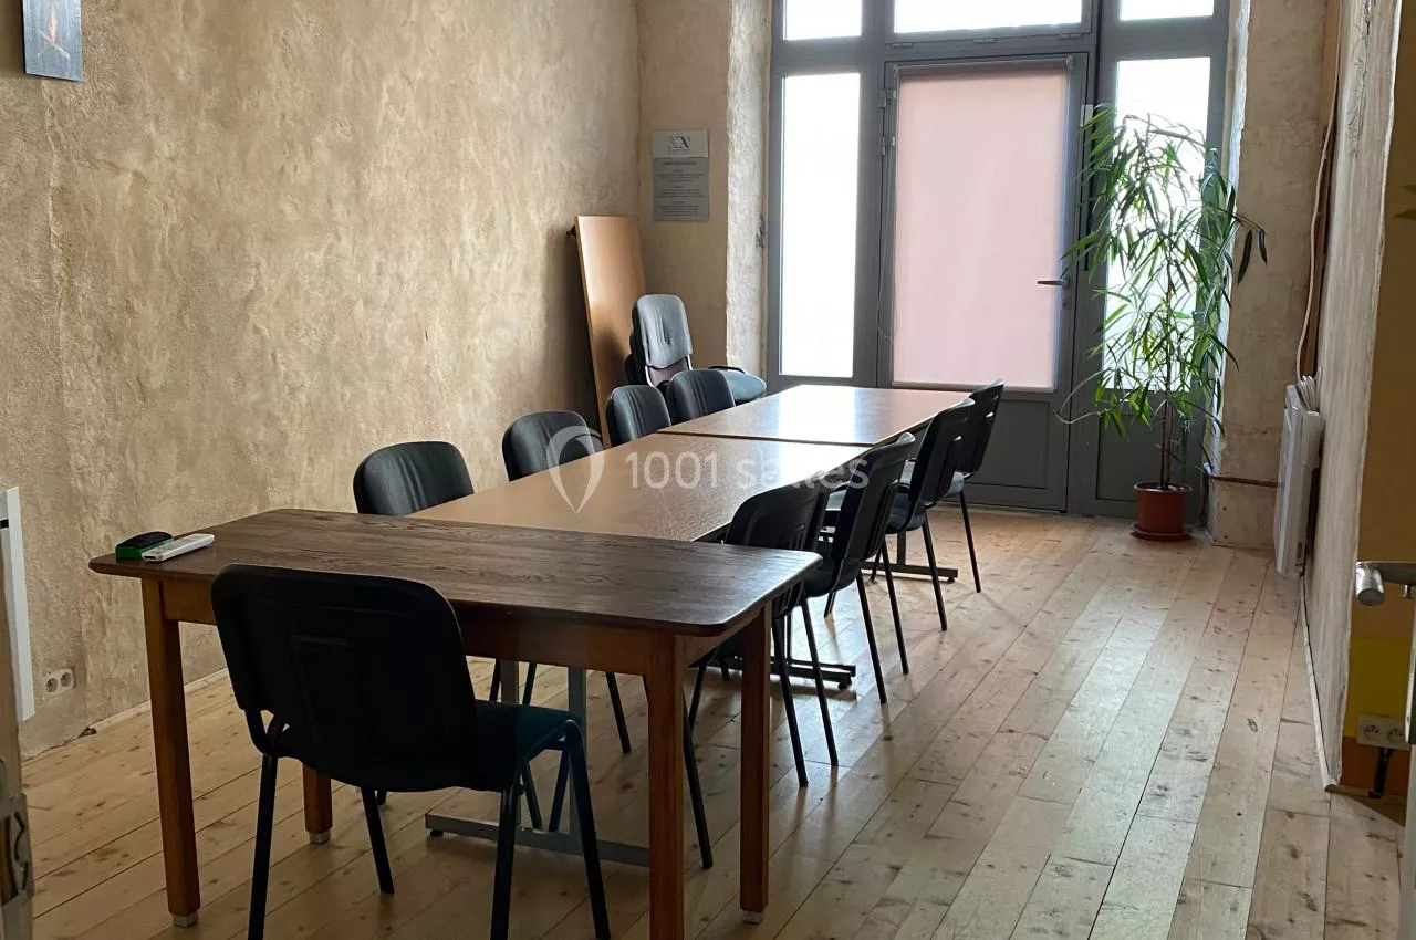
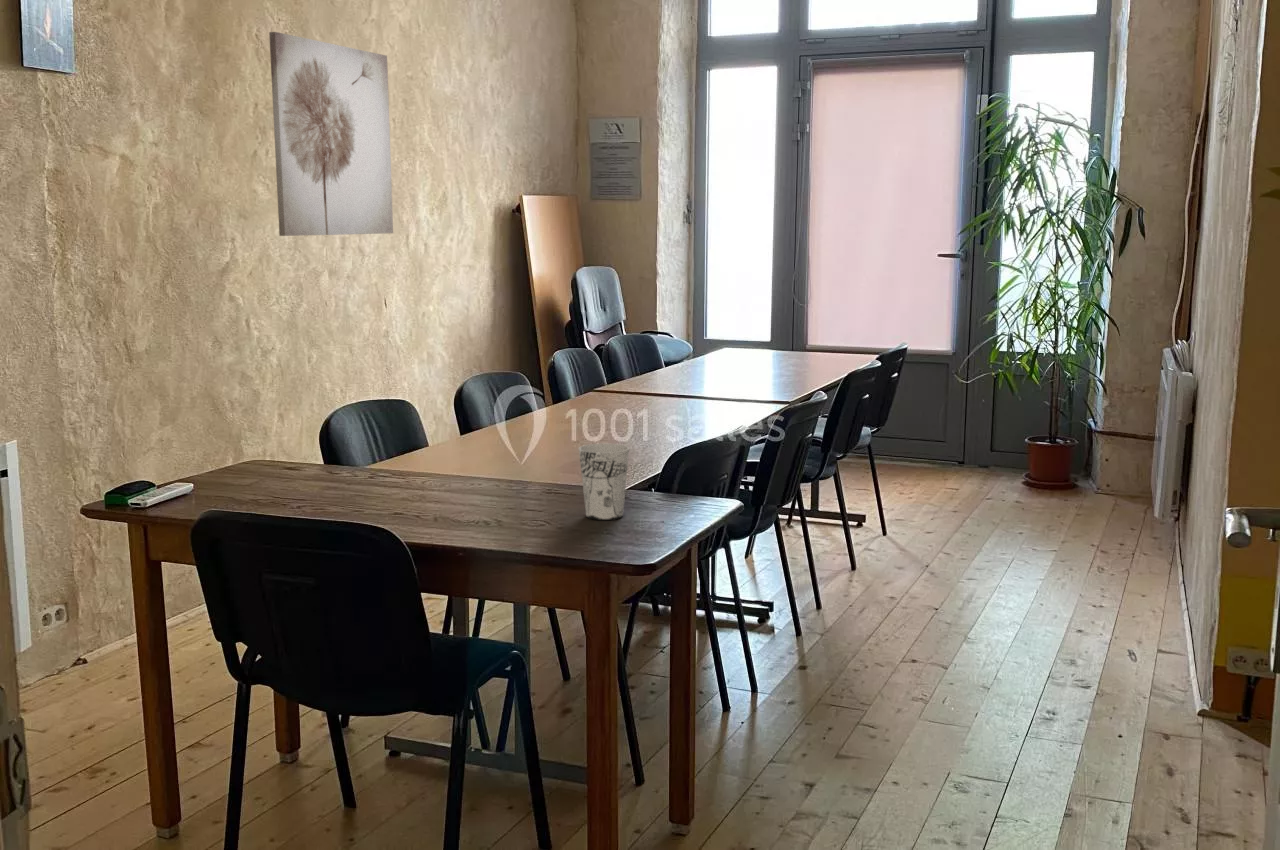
+ cup [578,443,630,521]
+ wall art [268,31,394,237]
